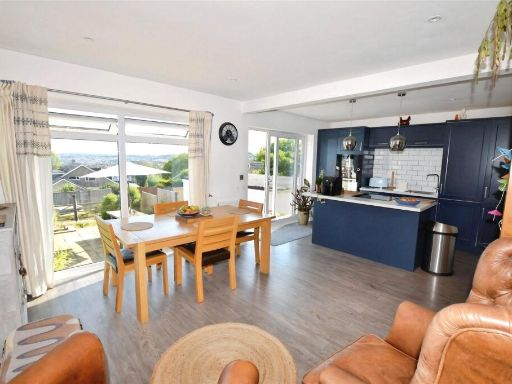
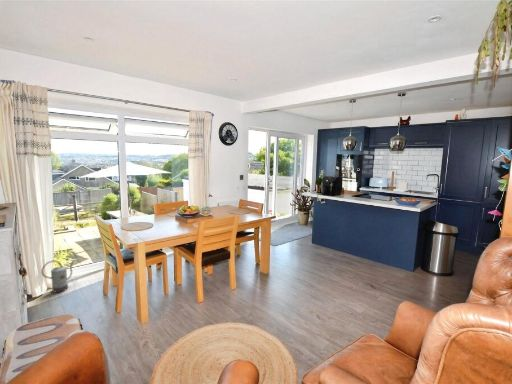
+ watering can [40,259,75,294]
